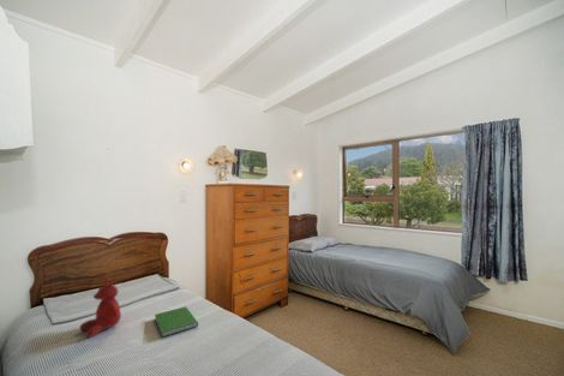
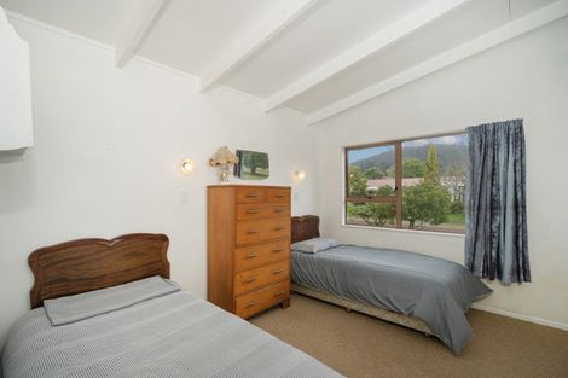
- teddy bear [78,276,122,339]
- hardcover book [154,305,199,339]
